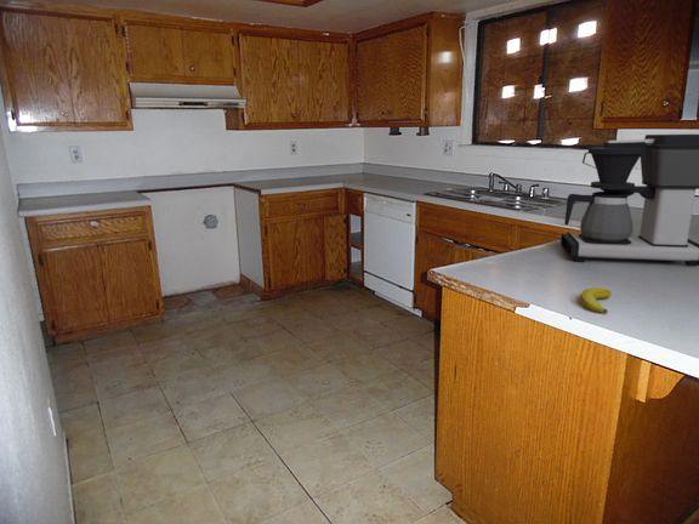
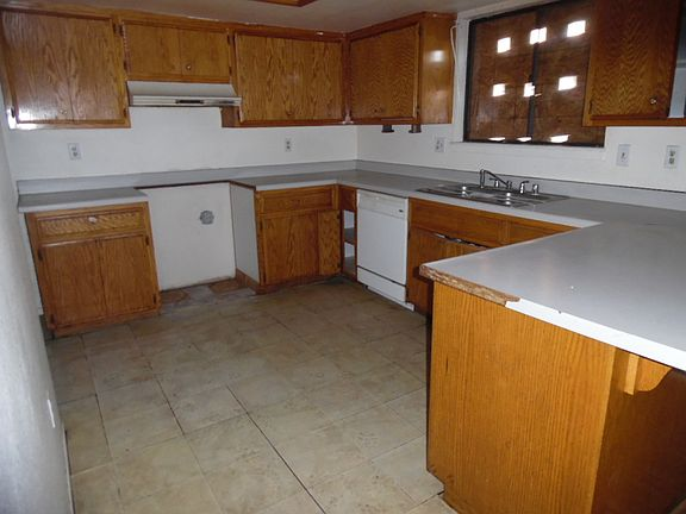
- coffee maker [559,133,699,267]
- banana [579,286,613,314]
